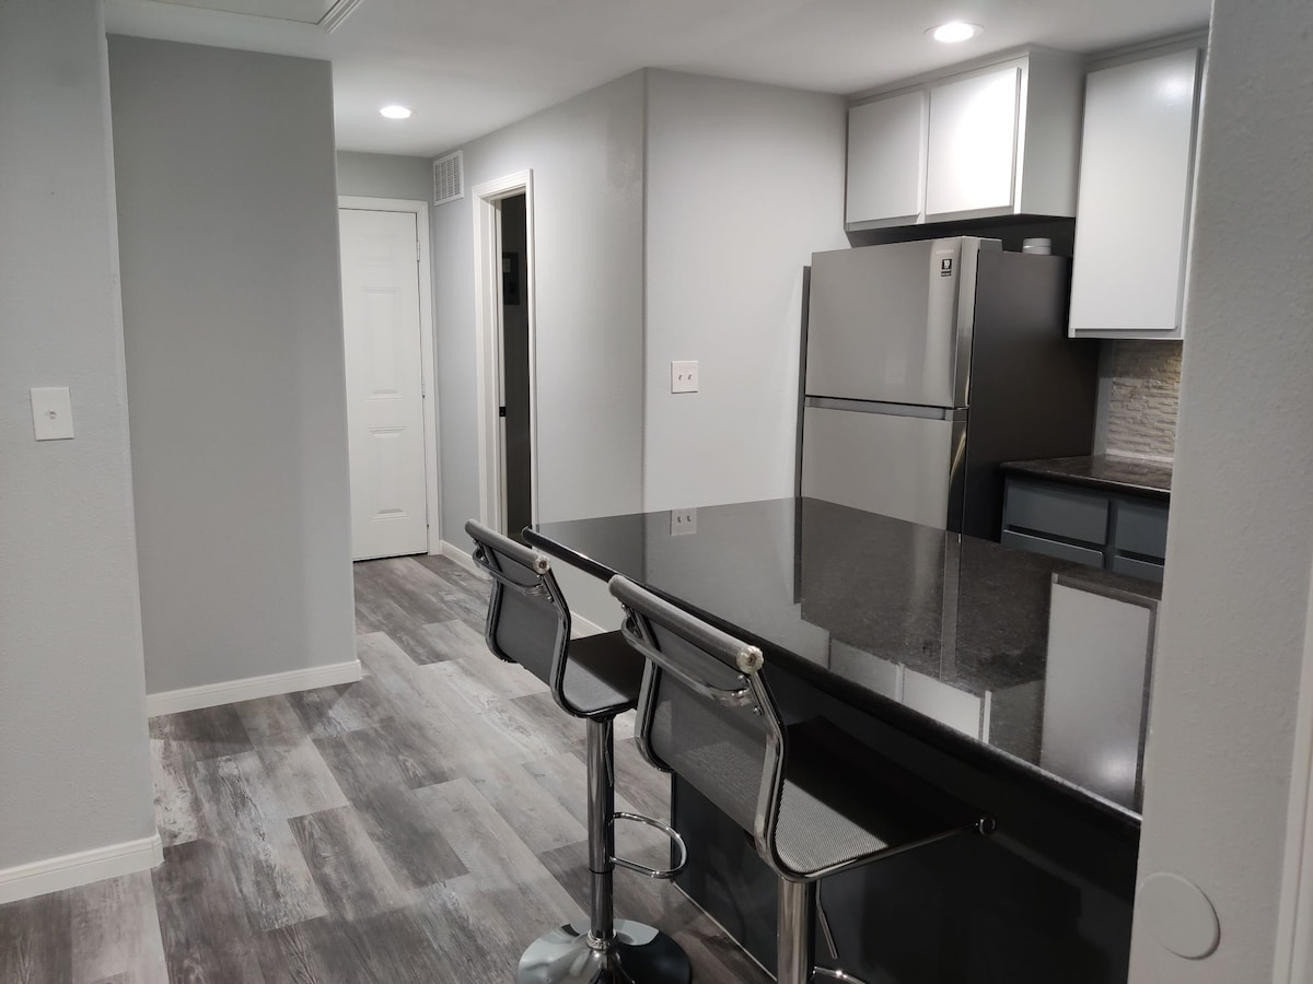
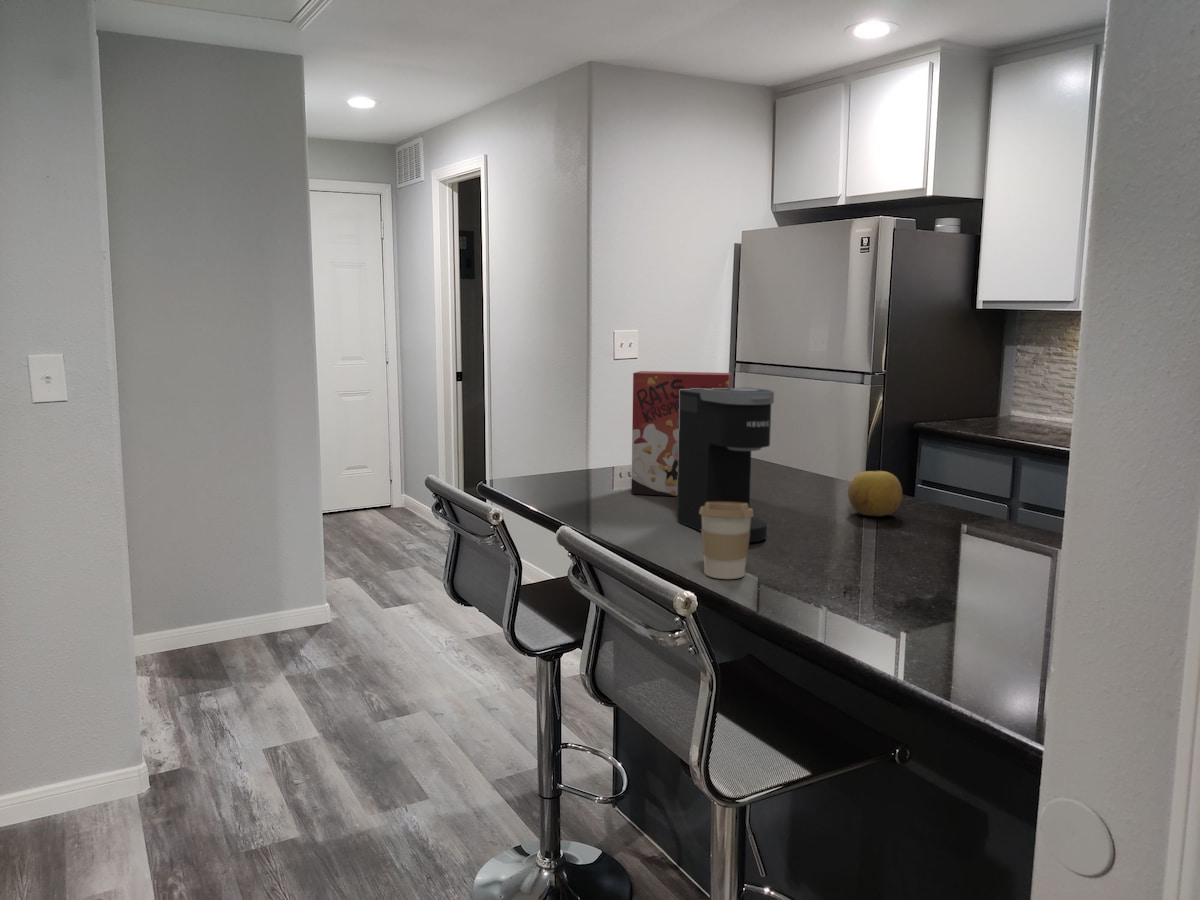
+ fruit [847,470,903,517]
+ coffee cup [699,502,755,580]
+ coffee maker [676,387,775,544]
+ cereal box [630,370,733,497]
